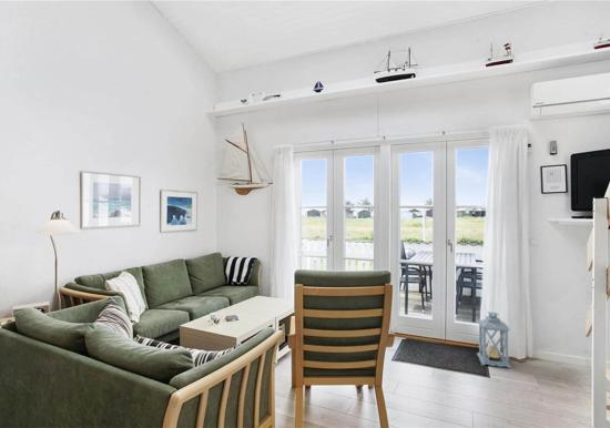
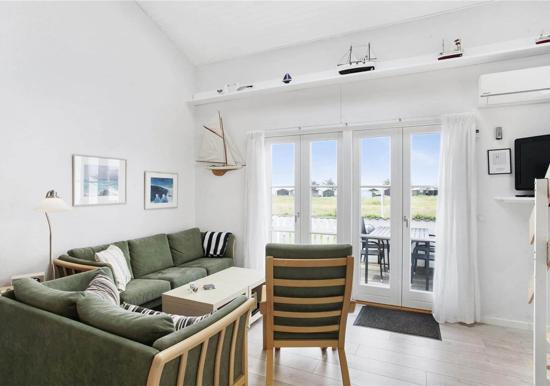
- lantern [476,310,512,369]
